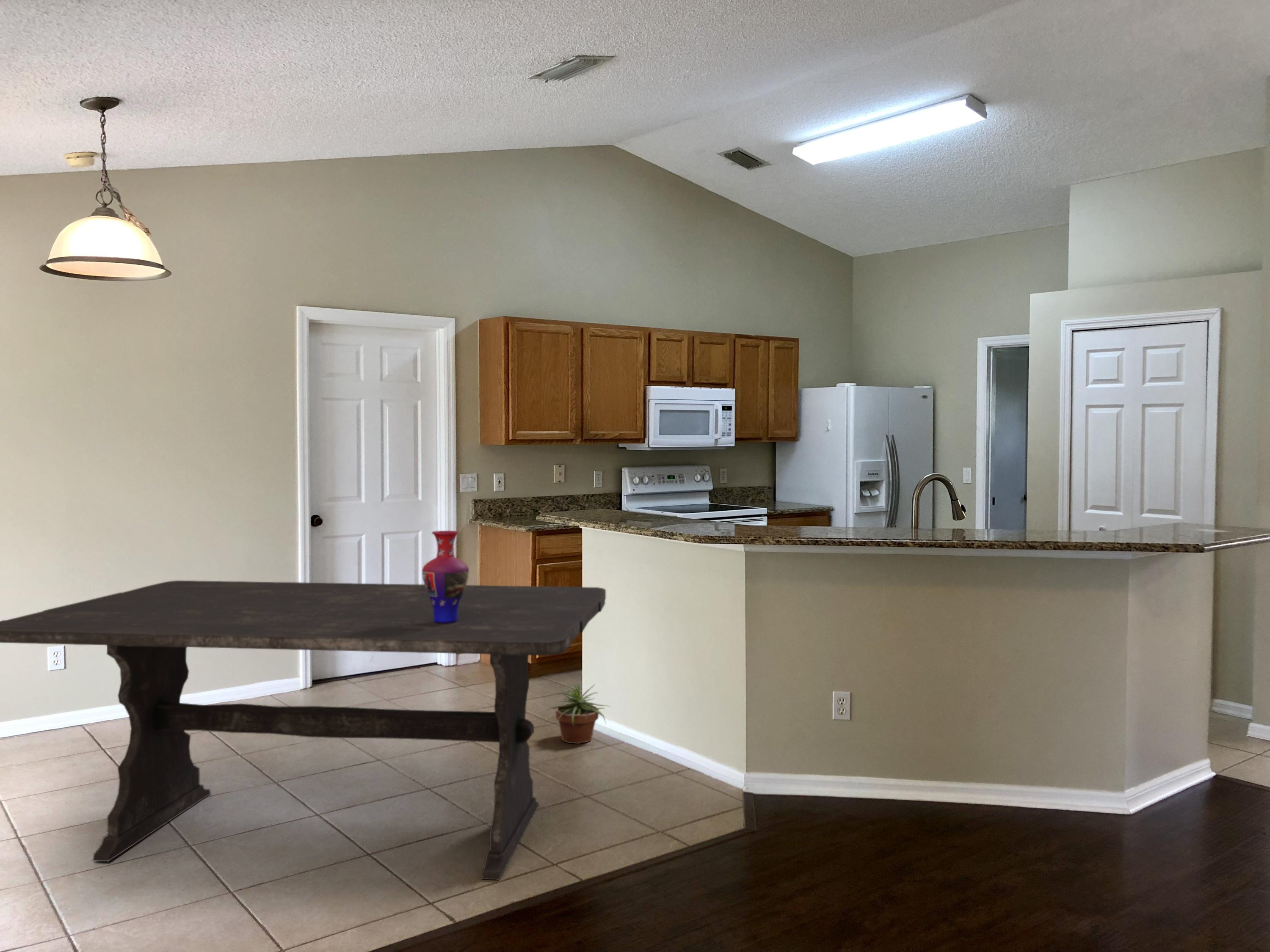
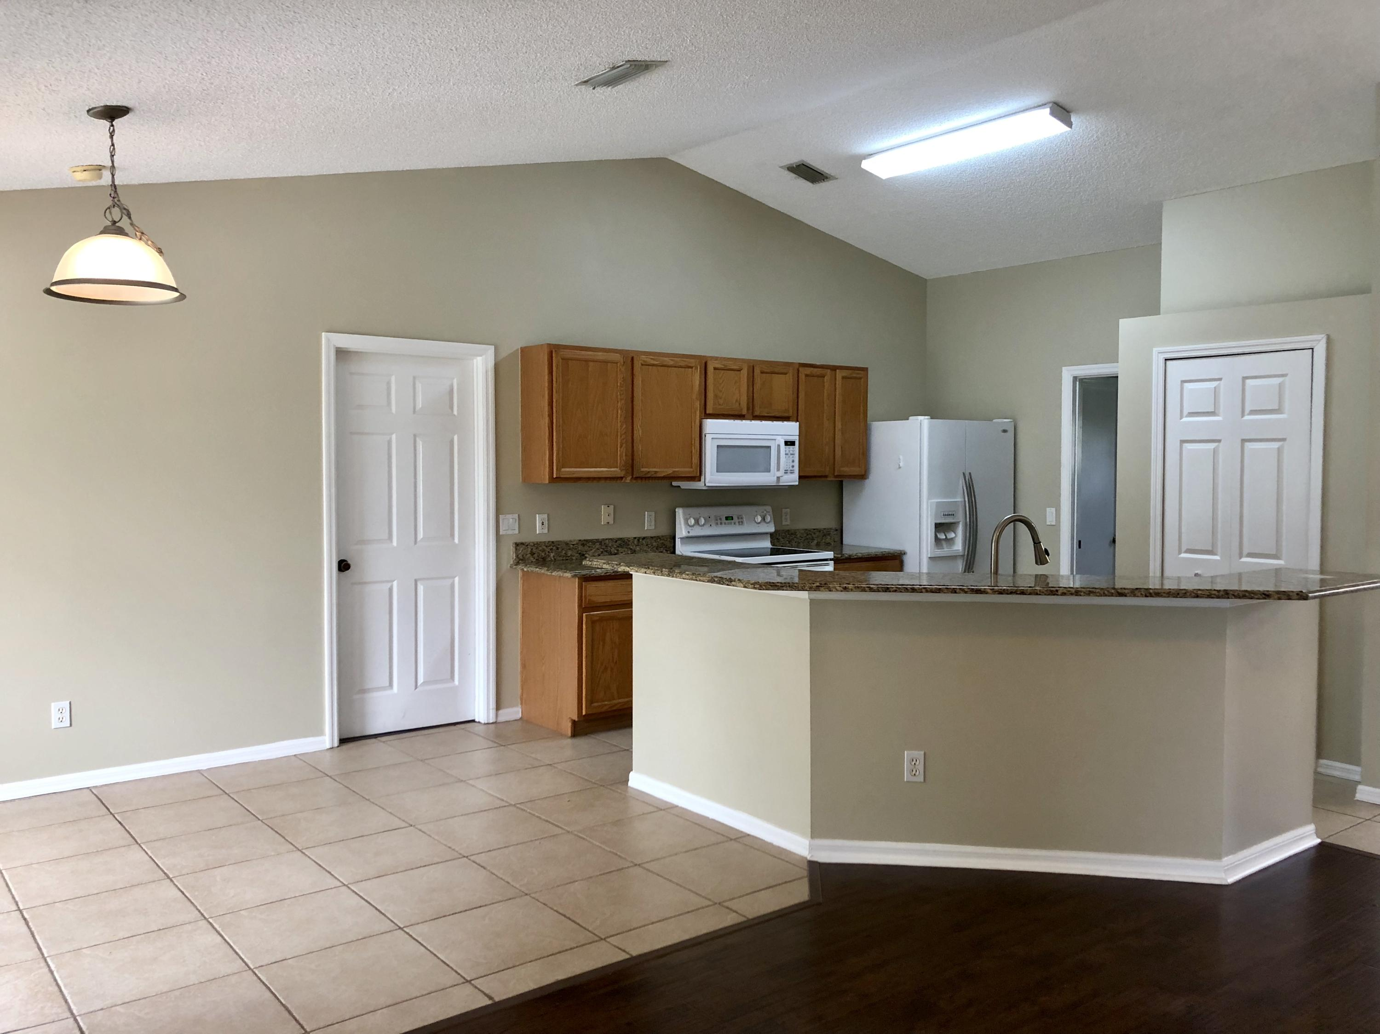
- potted plant [546,683,611,744]
- vase [422,530,469,624]
- dining table [0,580,606,880]
